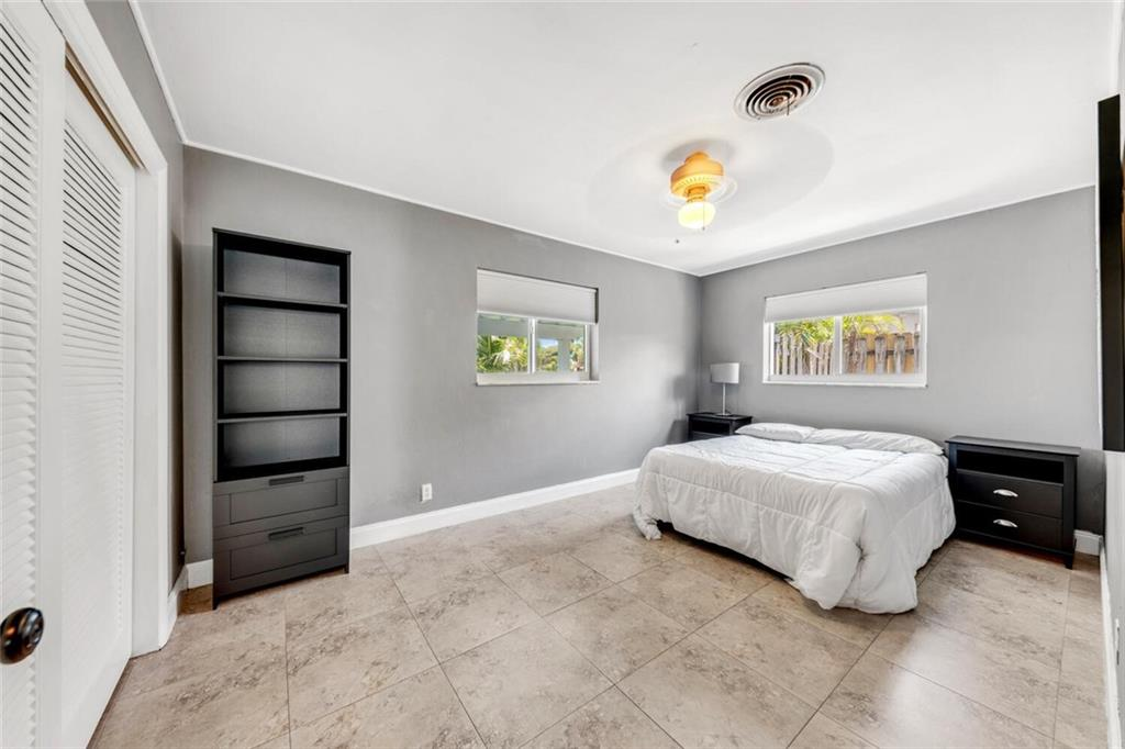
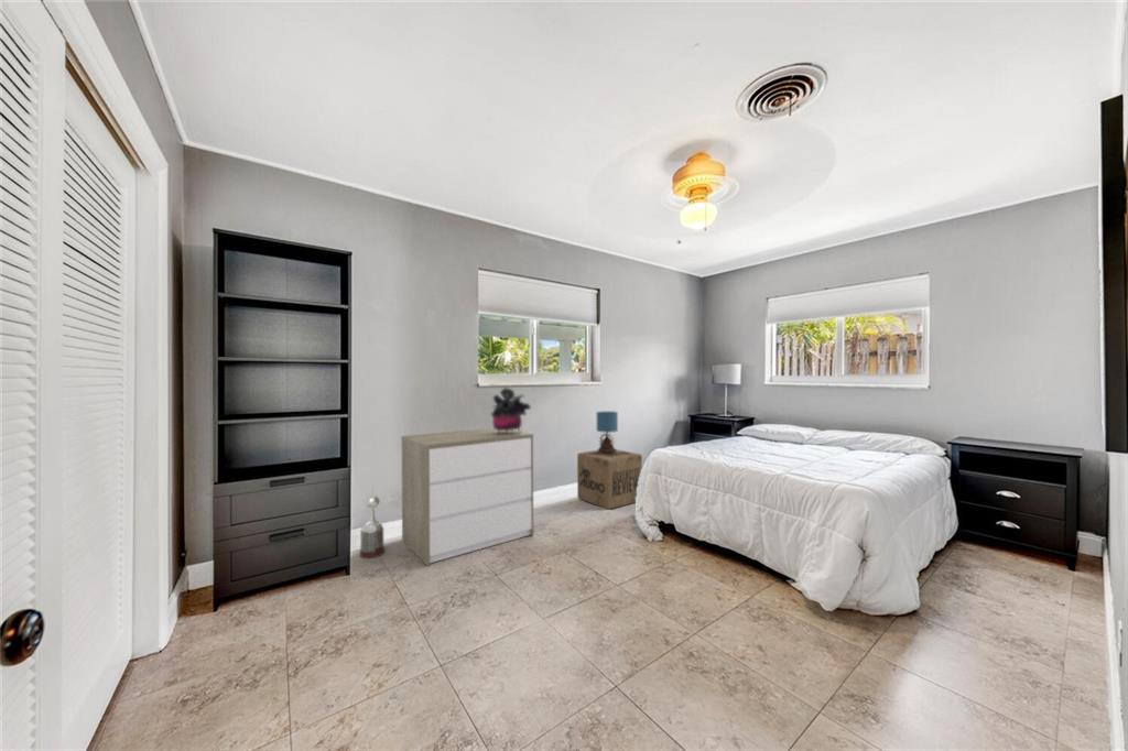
+ table lamp [596,411,619,455]
+ cardboard box [576,448,643,511]
+ potted plant [490,387,532,433]
+ trophy [359,487,386,559]
+ dresser [400,427,534,567]
